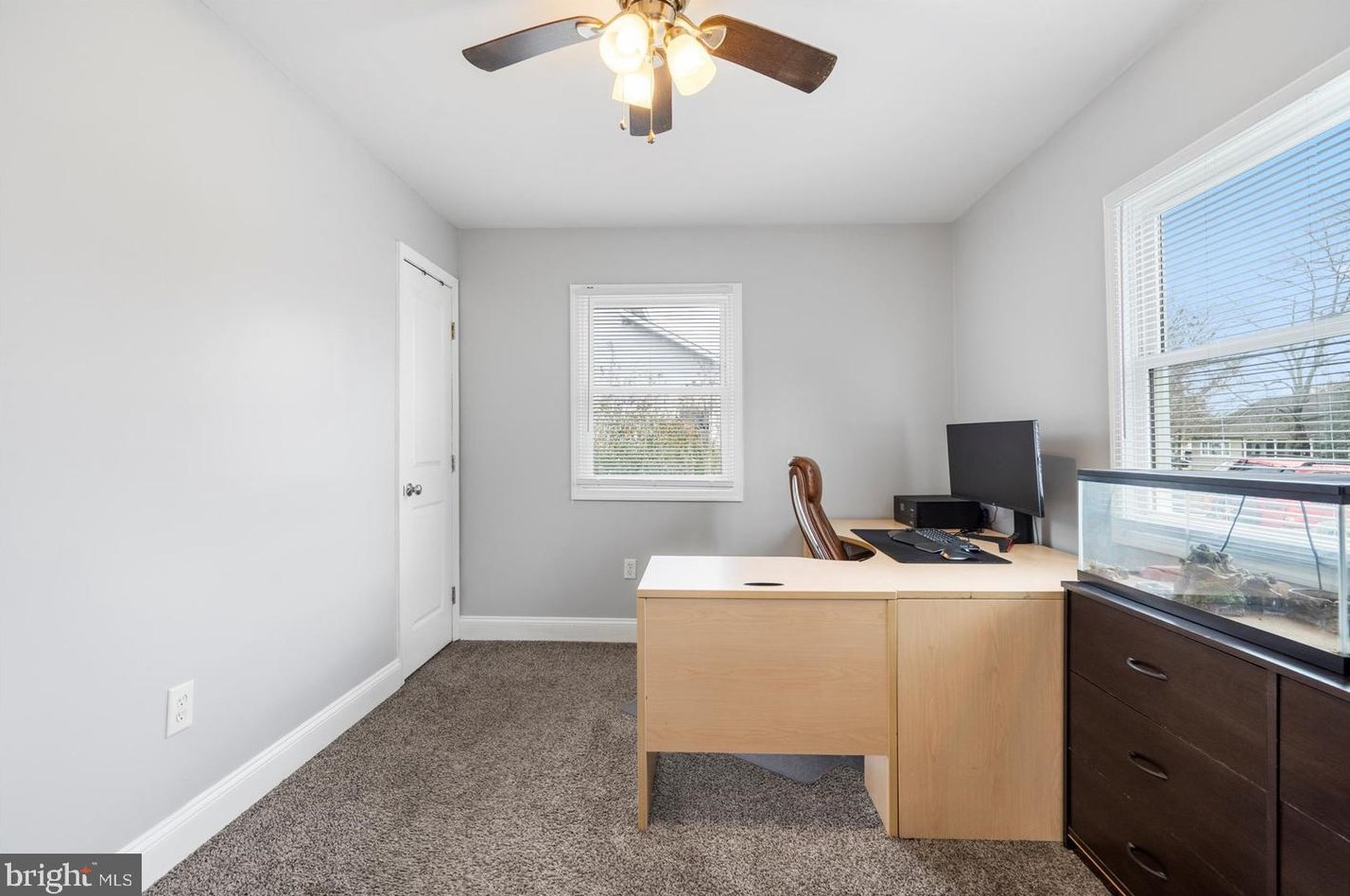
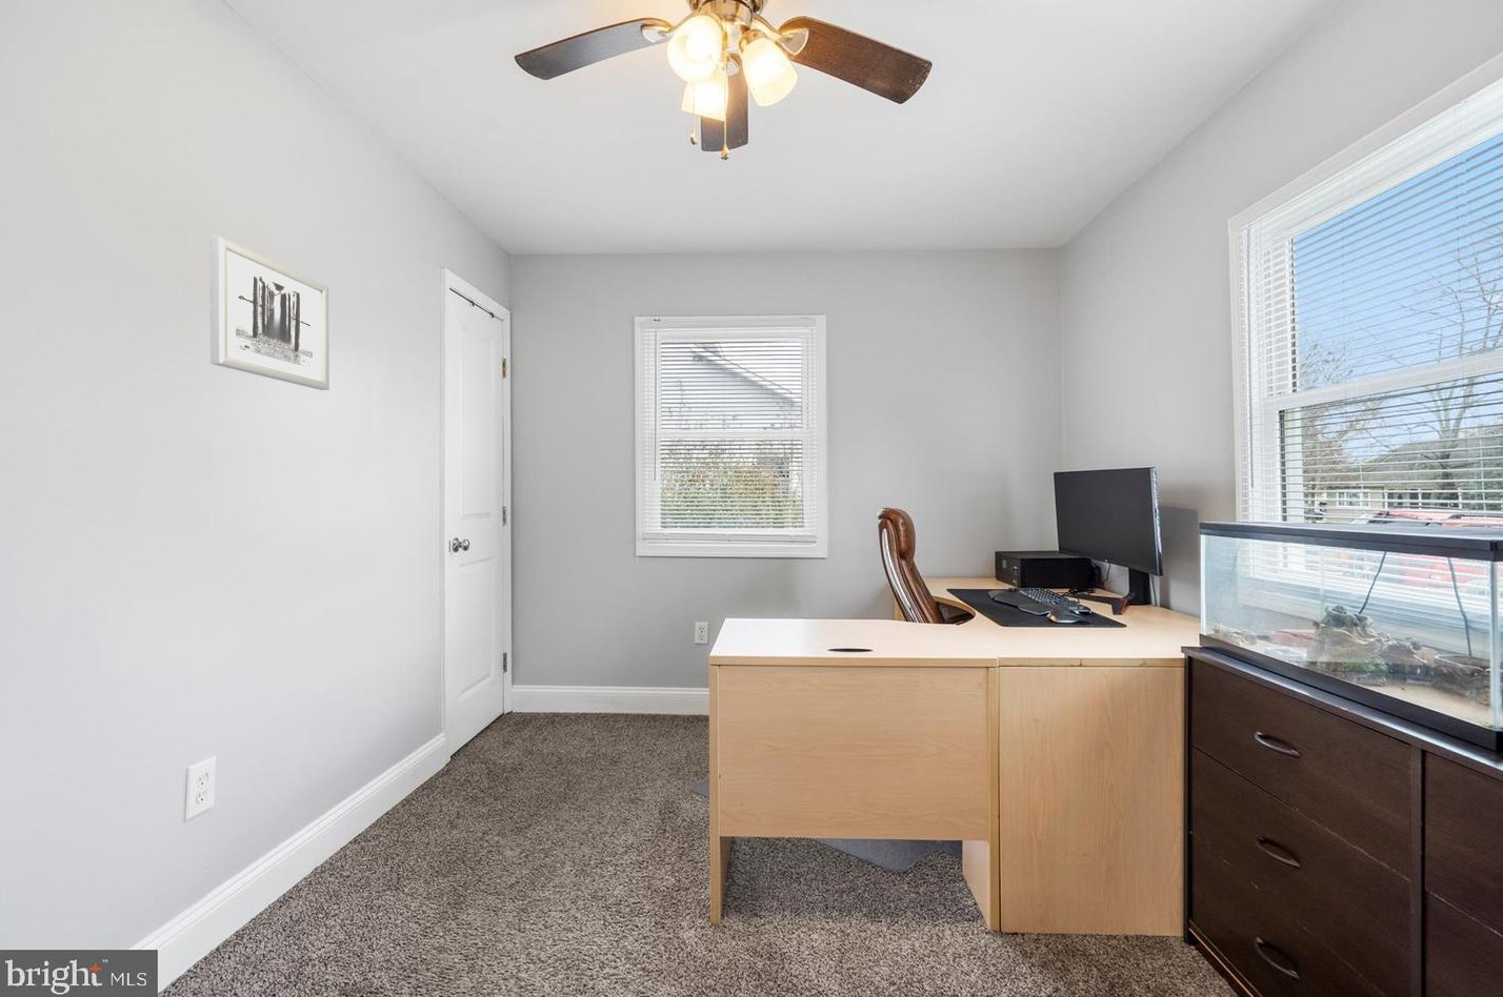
+ wall art [208,235,331,392]
